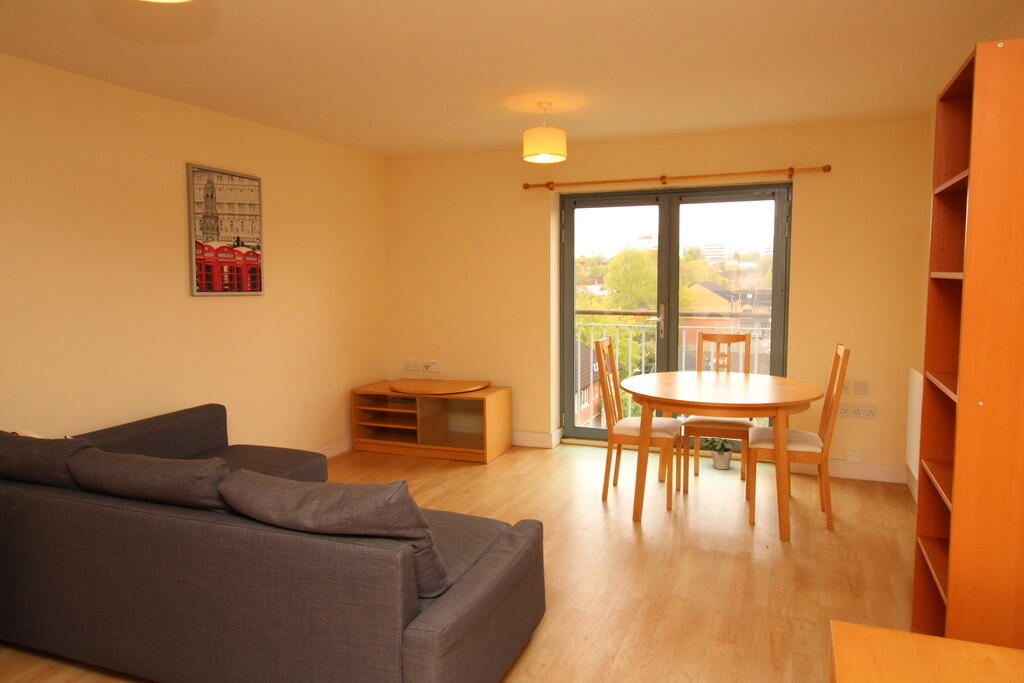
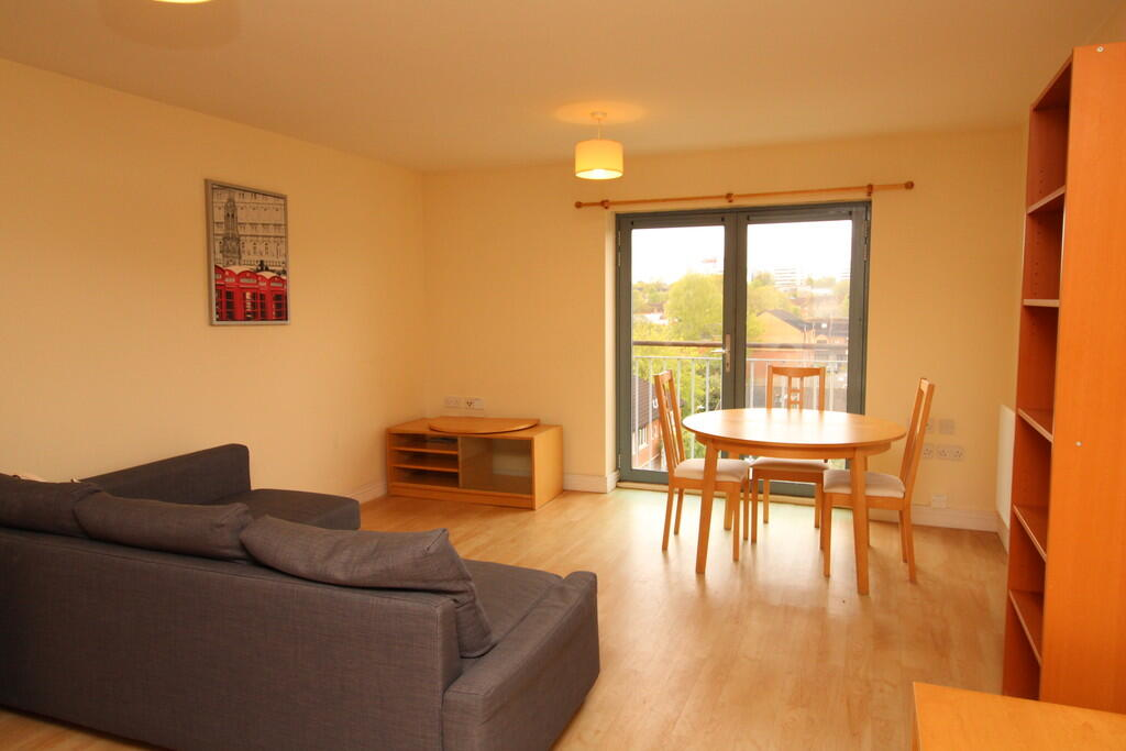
- potted plant [702,437,736,470]
